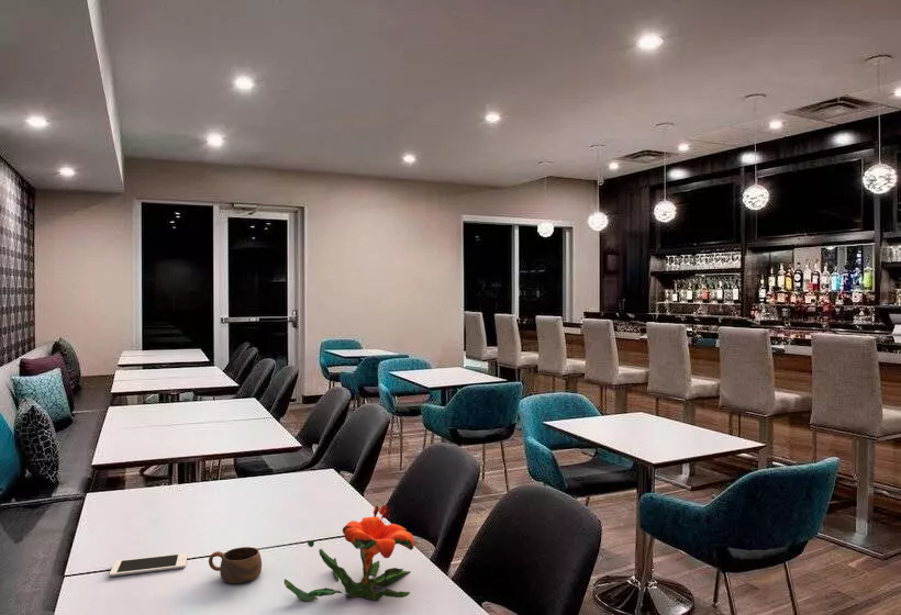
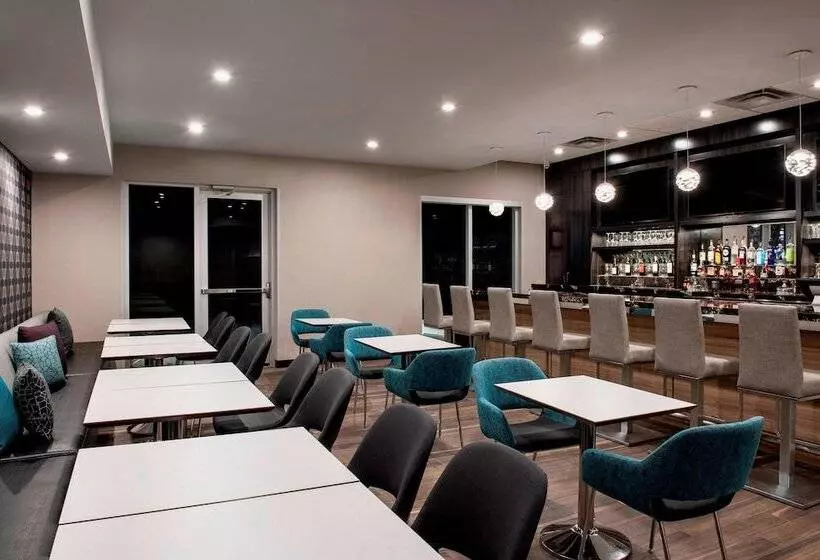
- cell phone [109,552,189,578]
- flower [283,503,415,602]
- cup [208,546,263,584]
